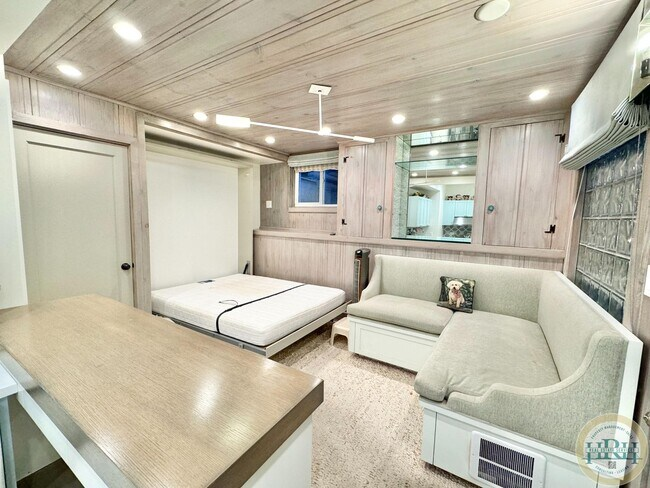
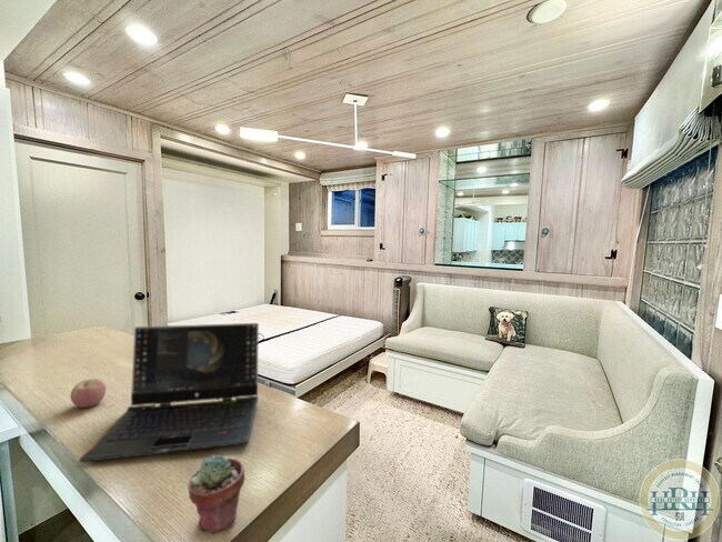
+ laptop computer [78,322,260,463]
+ potted succulent [188,453,245,533]
+ apple [70,378,107,409]
